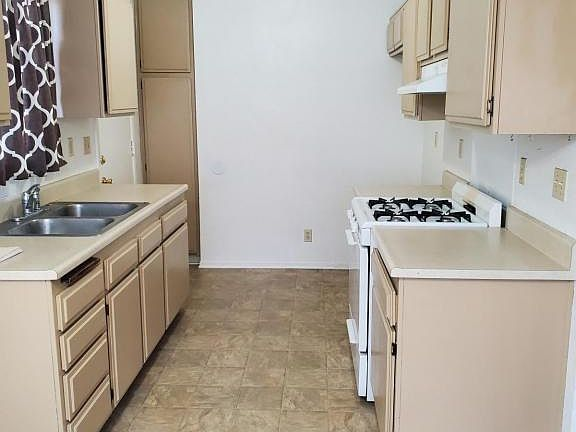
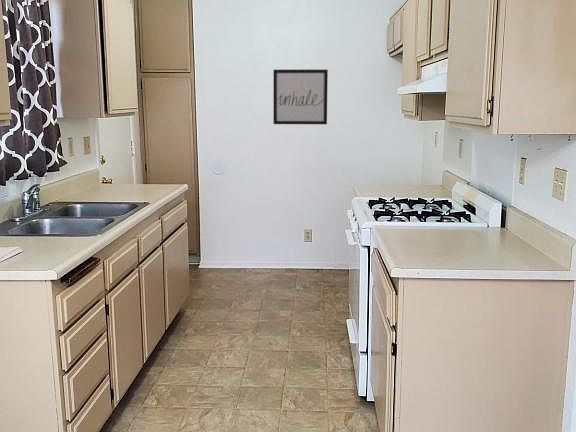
+ wall art [273,69,329,125]
